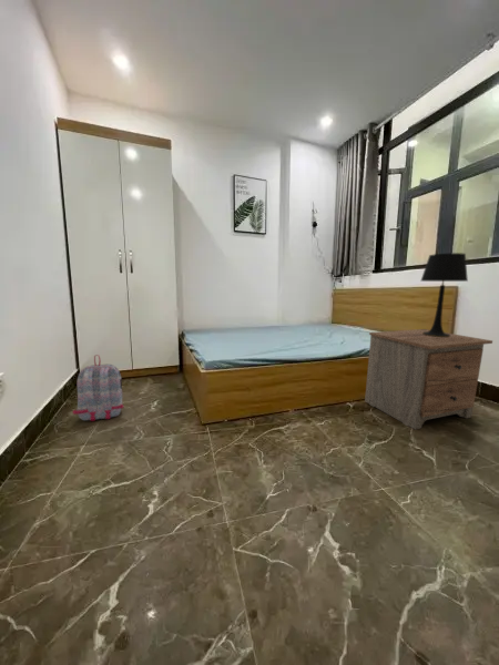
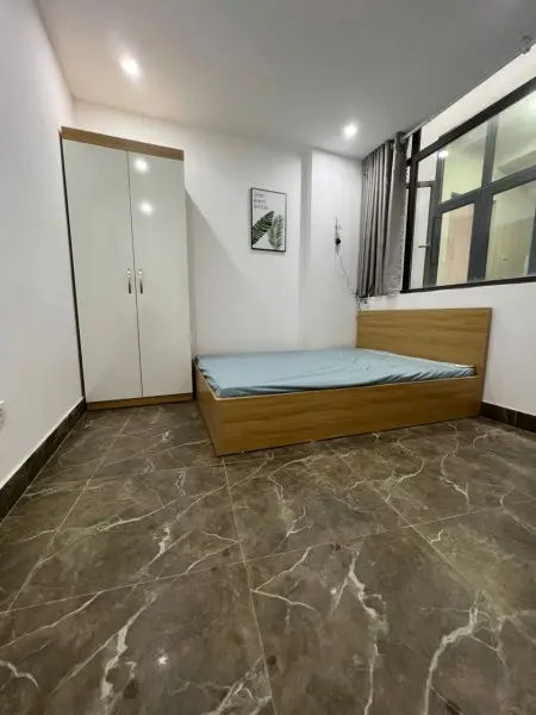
- nightstand [364,328,493,431]
- table lamp [420,252,469,337]
- backpack [72,354,124,422]
